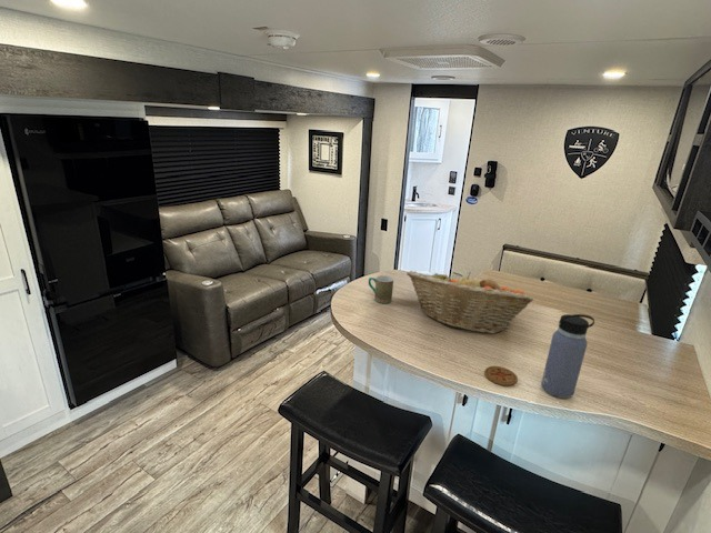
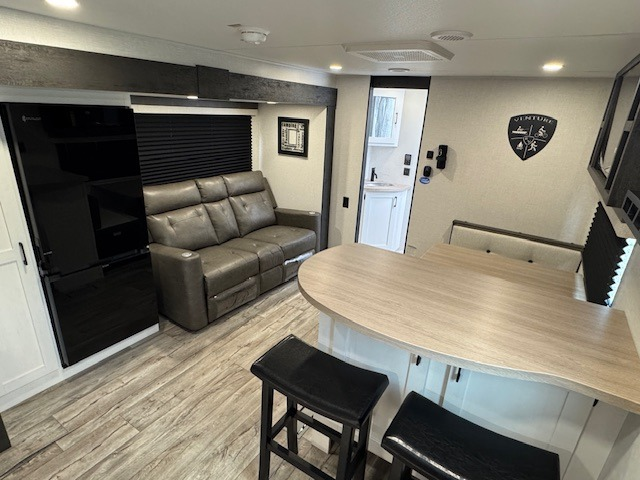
- water bottle [540,313,595,399]
- mug [368,274,394,304]
- coaster [483,365,519,386]
- fruit basket [405,270,534,334]
